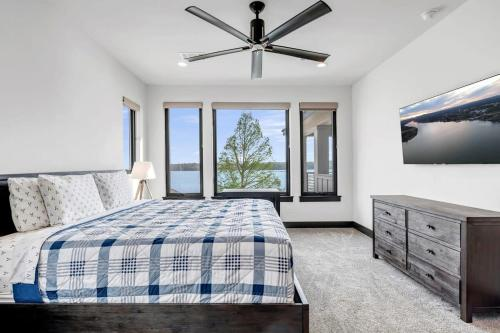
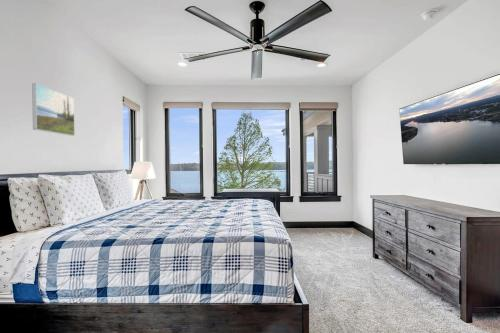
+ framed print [31,82,76,137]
